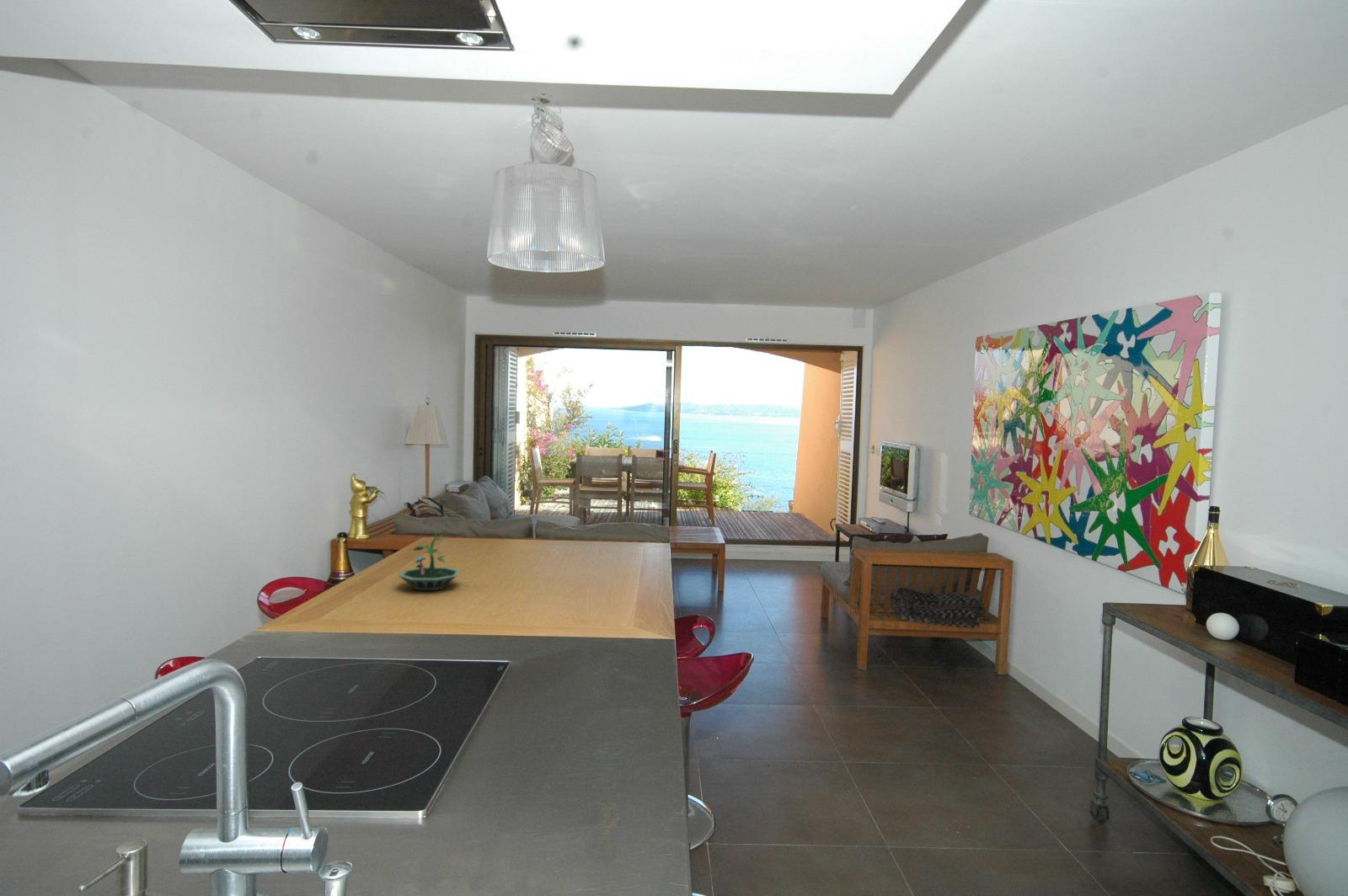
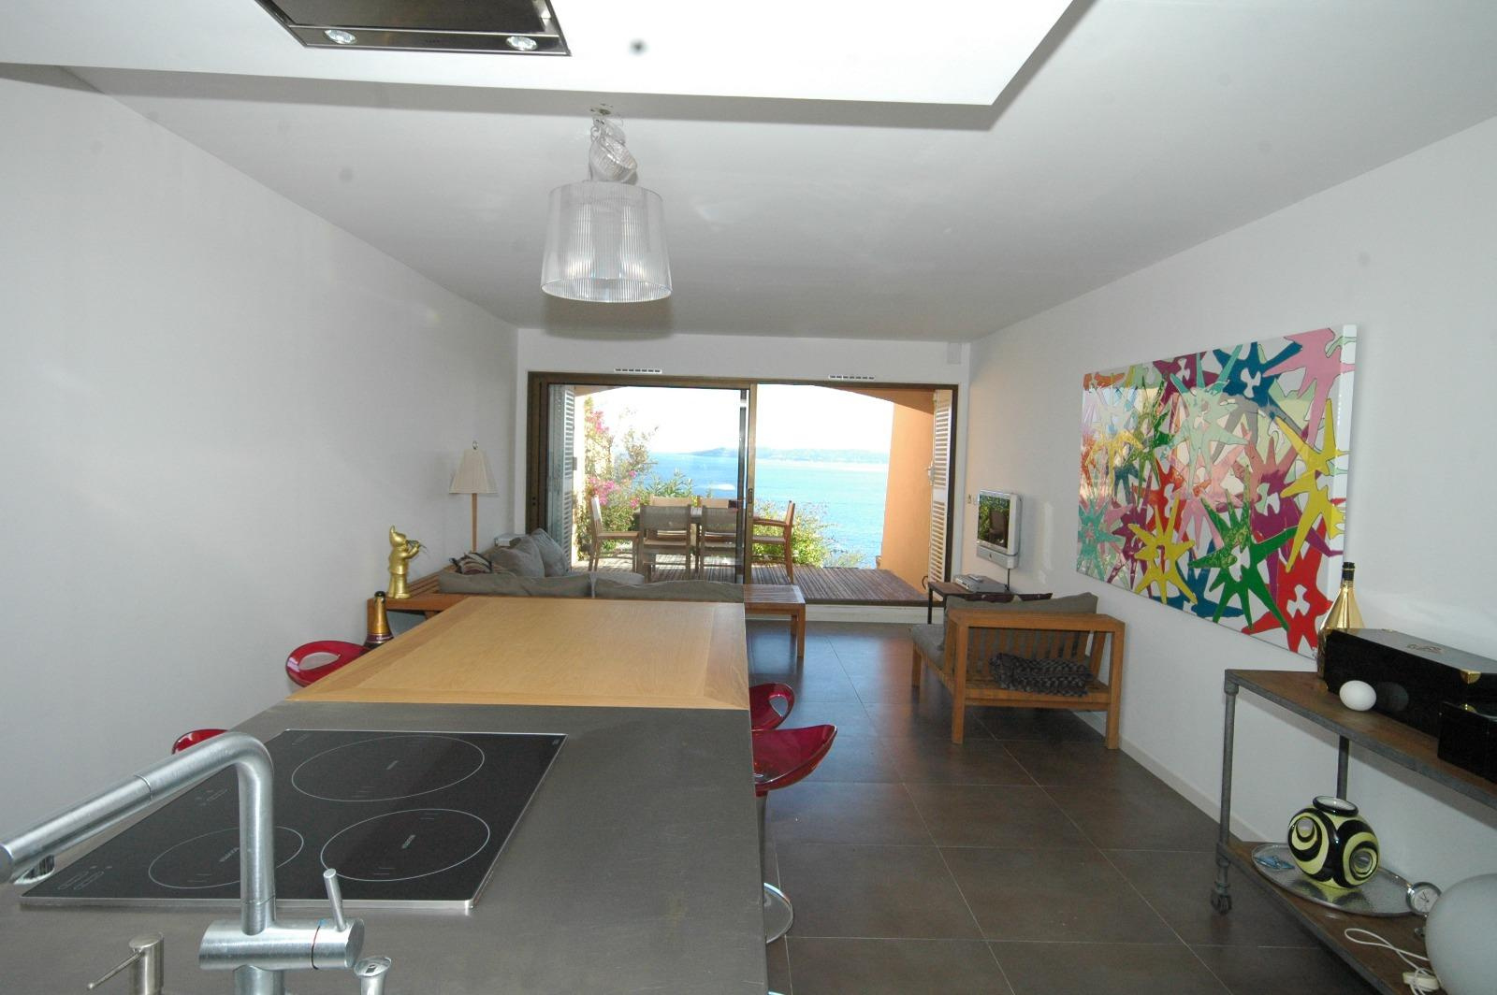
- terrarium [397,528,463,591]
